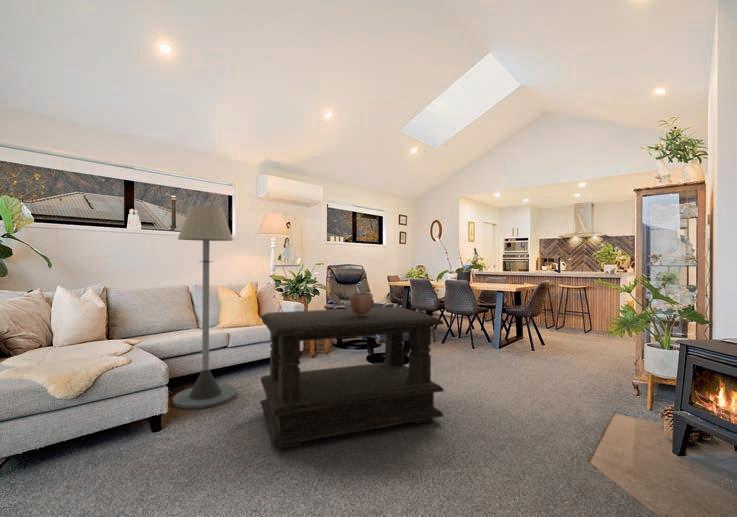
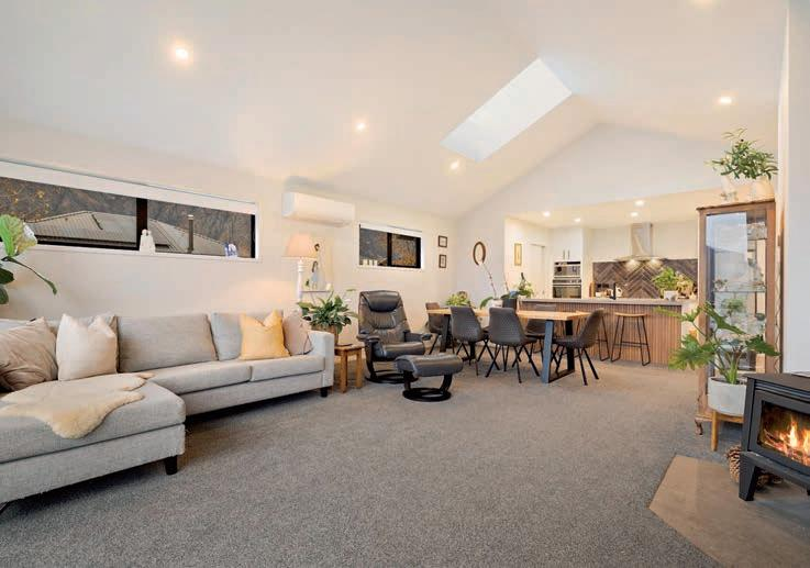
- coffee table [260,305,445,450]
- floor lamp [172,204,237,410]
- decorative bowl [348,292,374,316]
